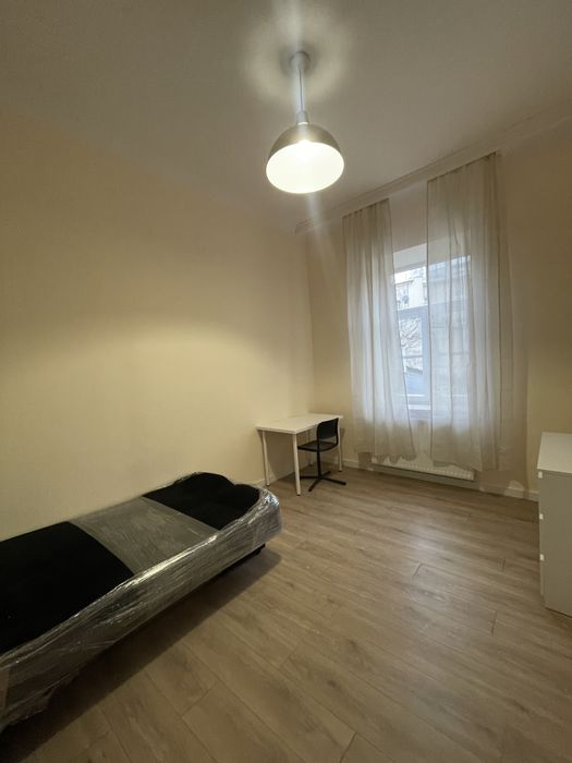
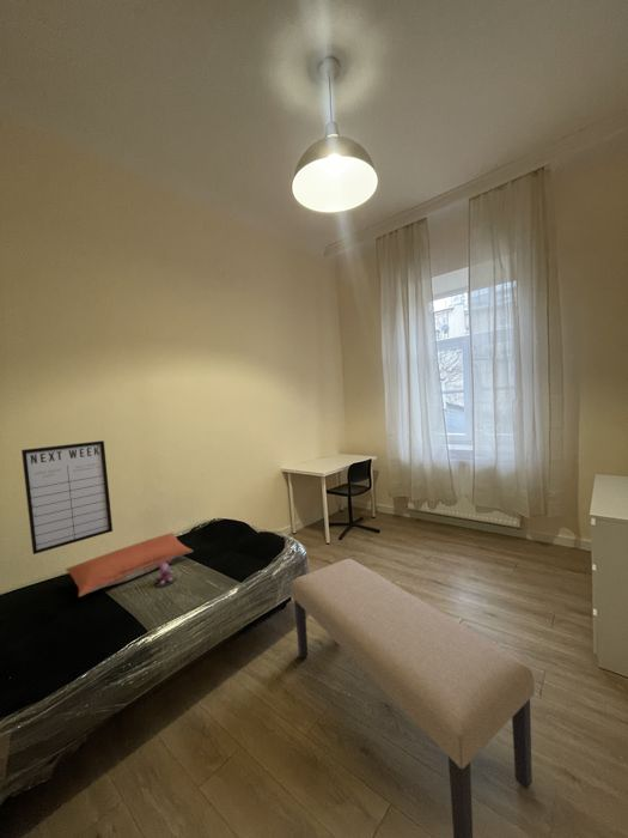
+ writing board [20,439,114,555]
+ bench [289,557,536,838]
+ stuffed toy [154,559,177,589]
+ pillow [65,532,194,599]
